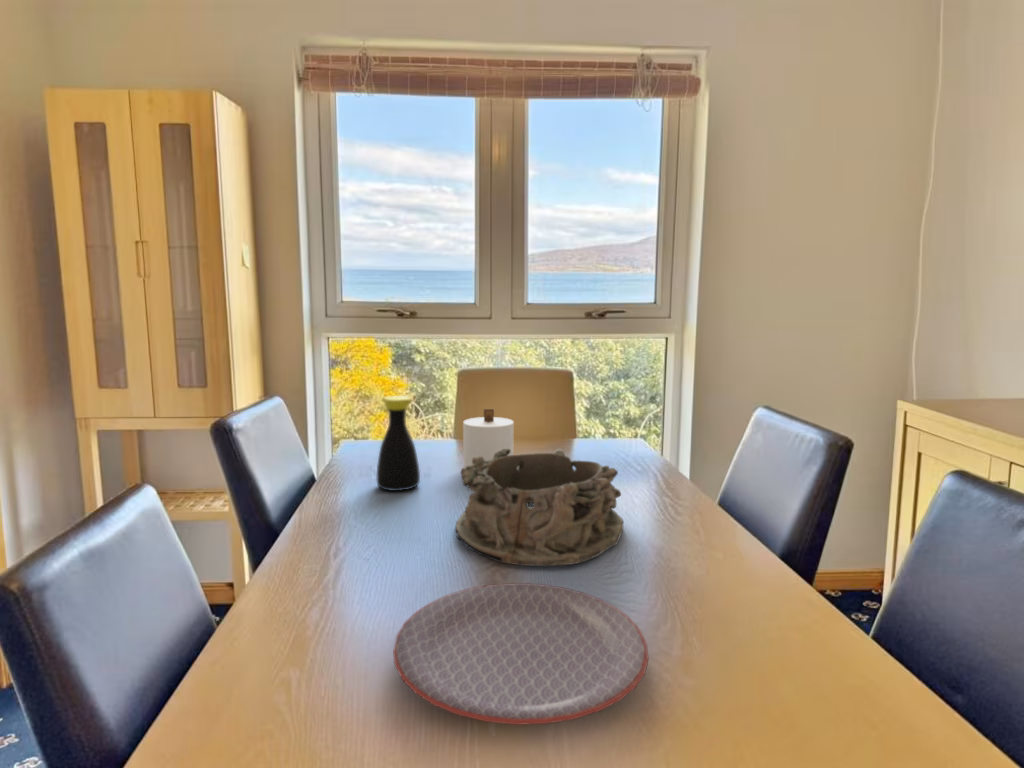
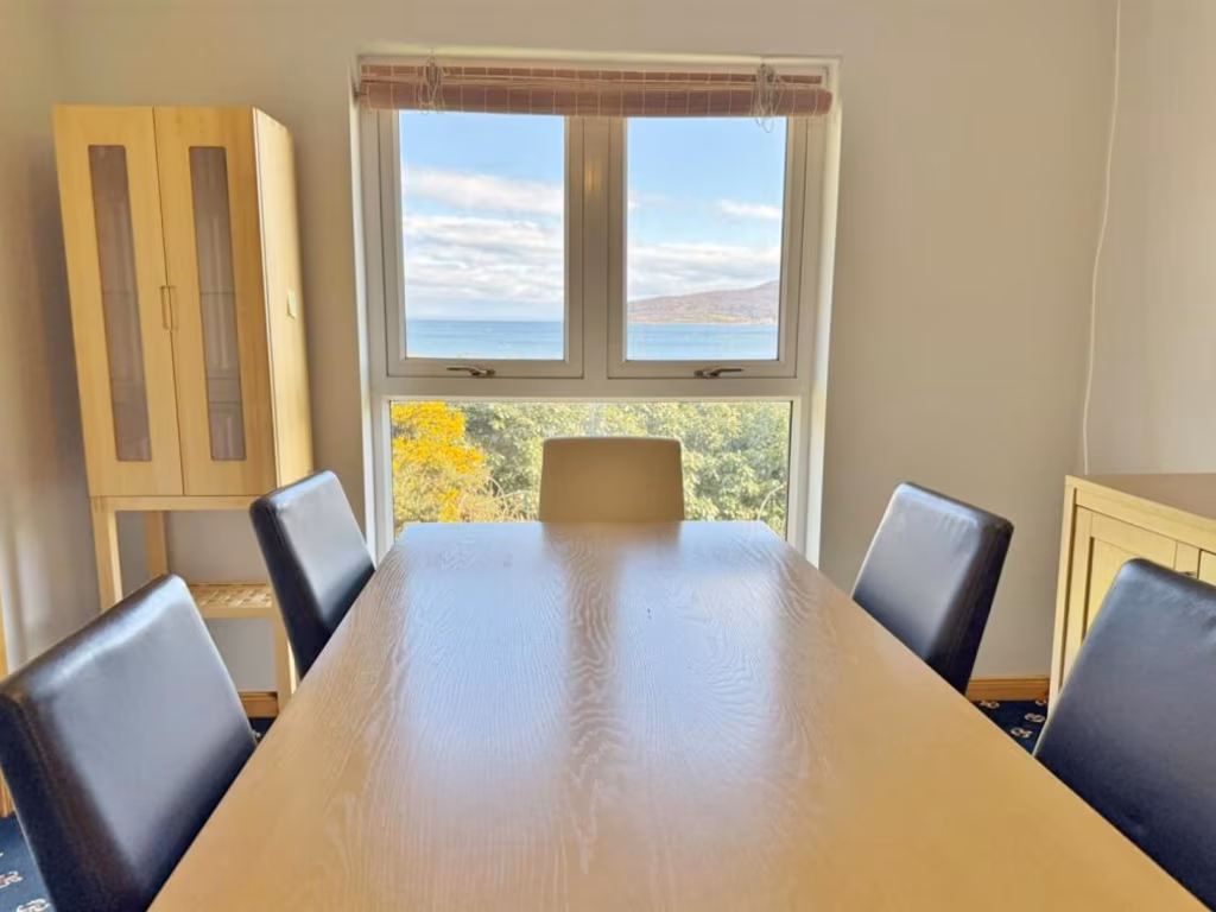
- bottle [376,395,421,492]
- candle [462,408,515,468]
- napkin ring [454,448,624,567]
- plate [392,582,650,726]
